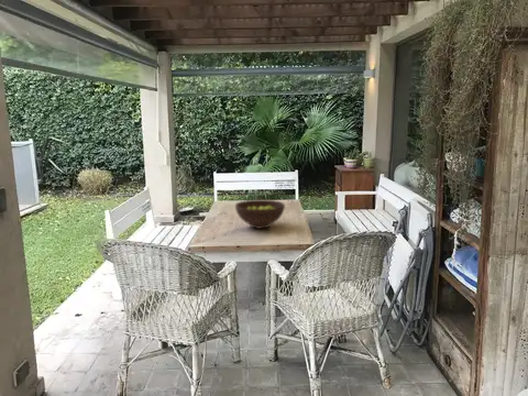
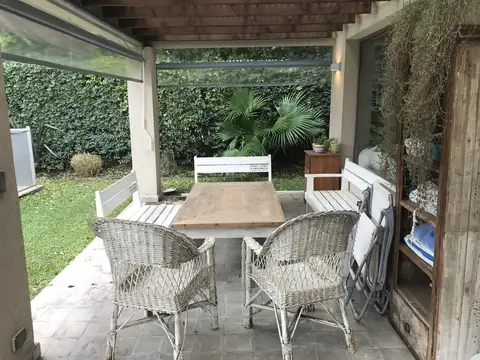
- fruit bowl [234,199,286,230]
